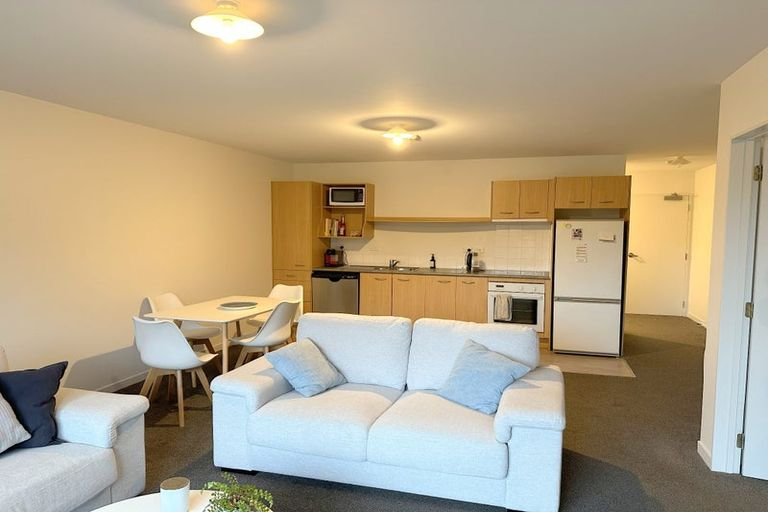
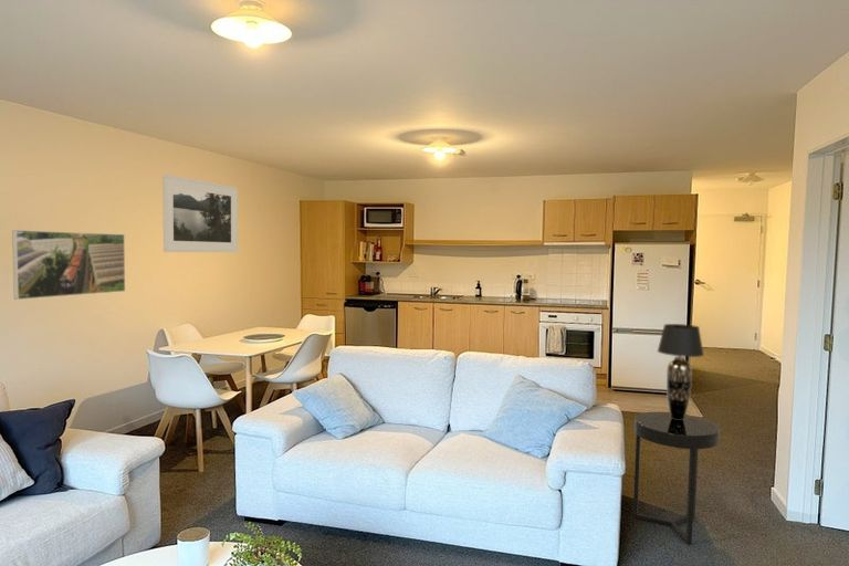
+ side table [632,411,721,545]
+ table lamp [657,323,705,420]
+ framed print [11,229,126,301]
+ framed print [161,174,239,253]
